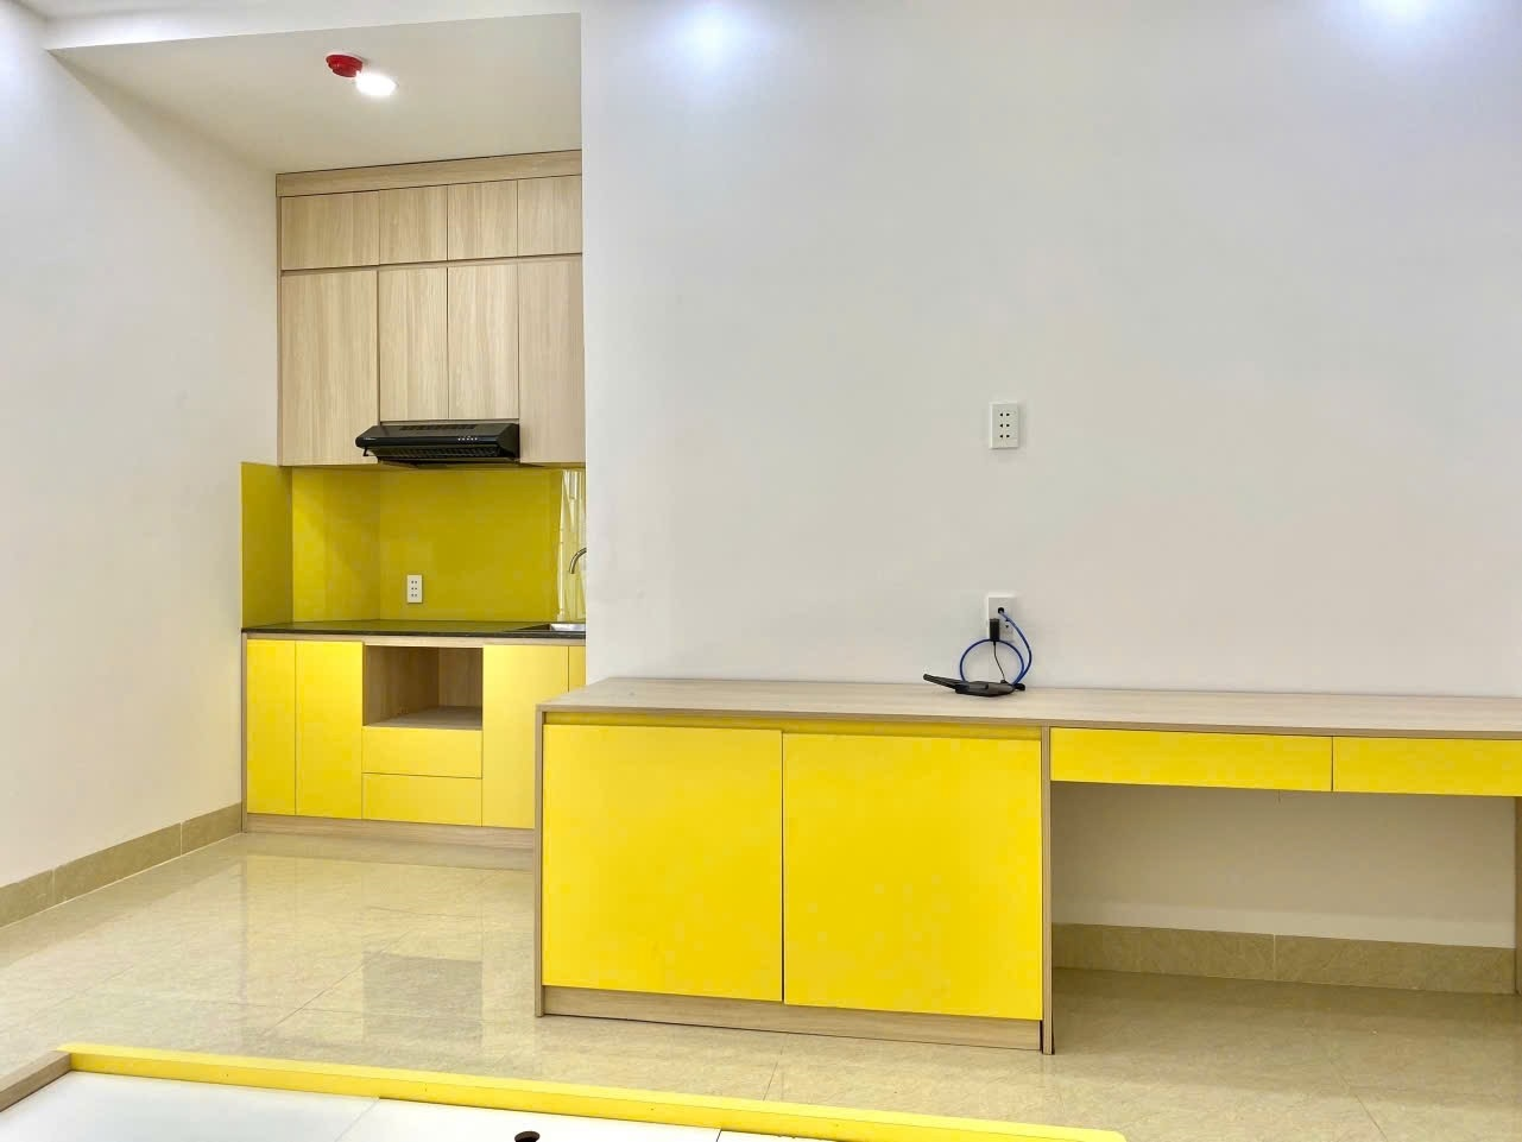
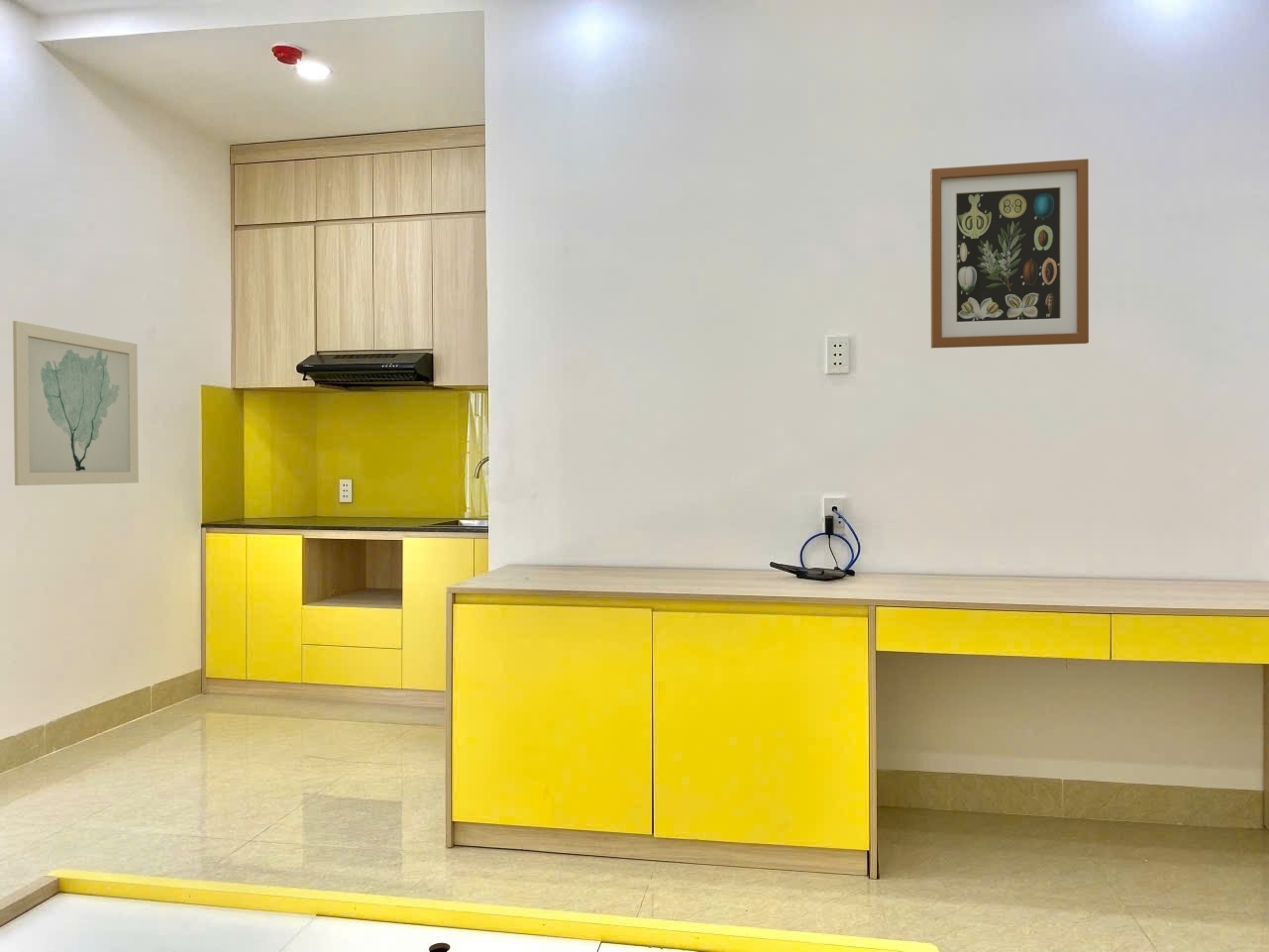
+ wall art [929,158,1090,349]
+ wall art [12,320,140,486]
